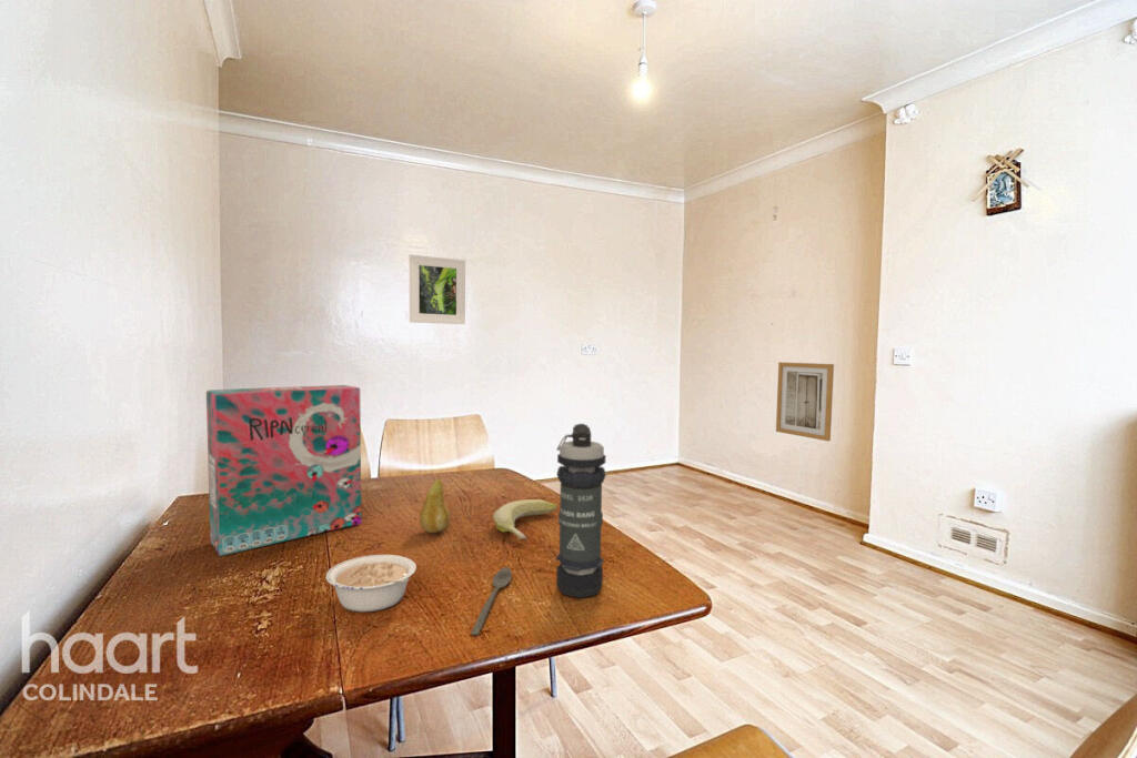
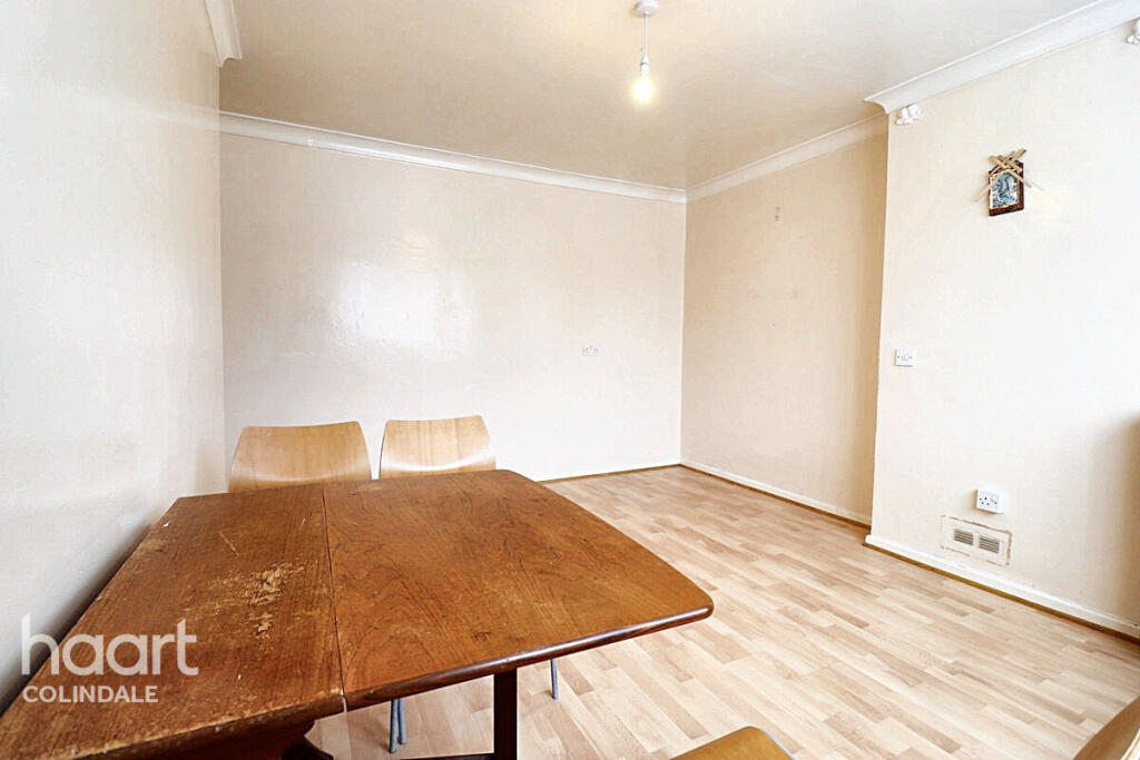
- wall art [775,361,835,443]
- legume [324,554,417,613]
- cereal box [205,384,362,557]
- fruit [419,476,451,534]
- smoke grenade [555,423,607,599]
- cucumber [492,498,559,542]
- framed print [409,254,466,325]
- spoon [470,566,513,636]
